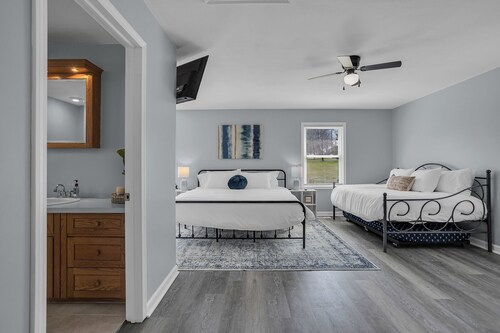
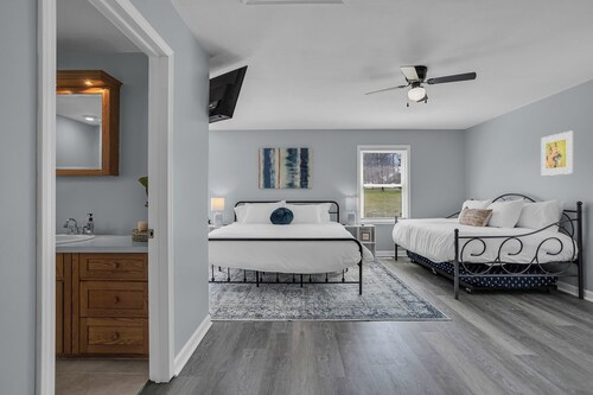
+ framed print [540,130,574,177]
